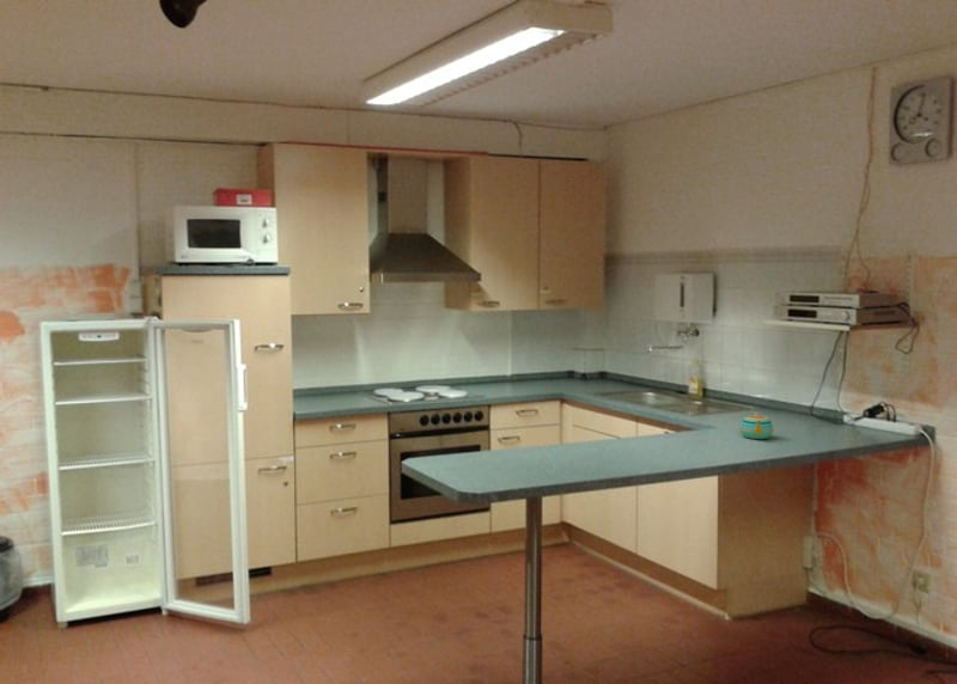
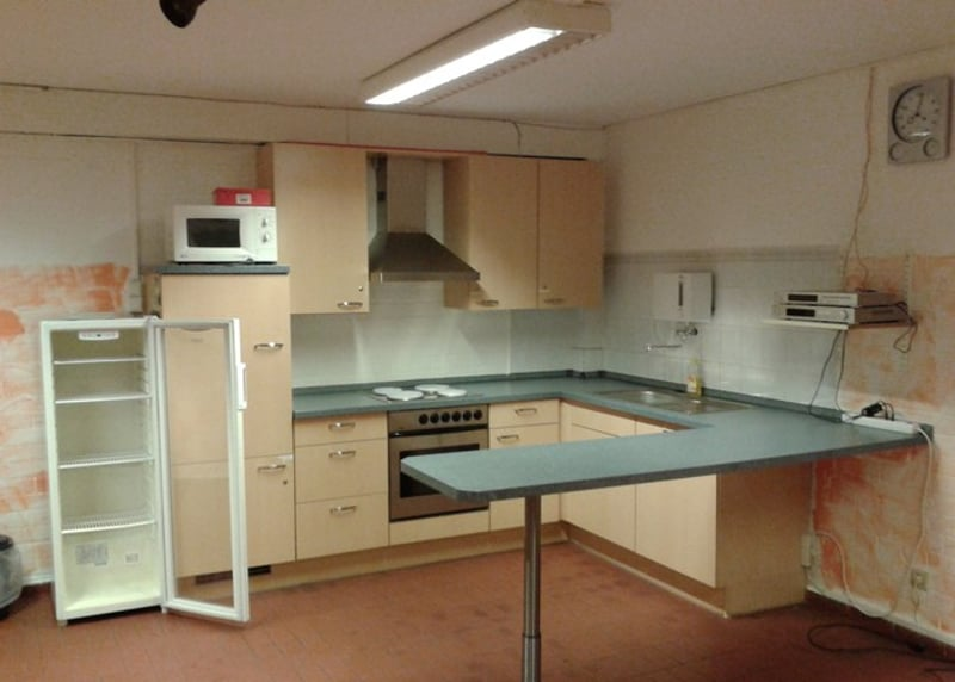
- teapot [739,411,775,440]
